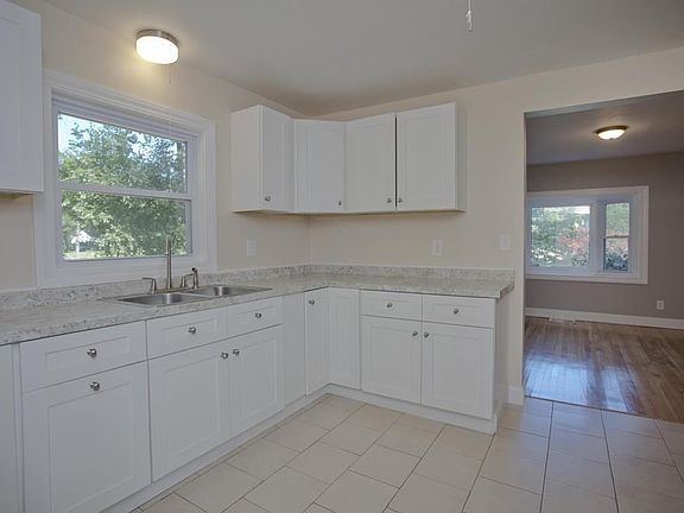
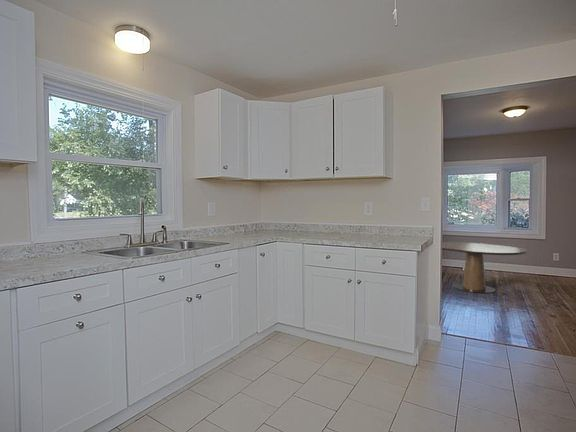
+ dining table [441,241,528,294]
